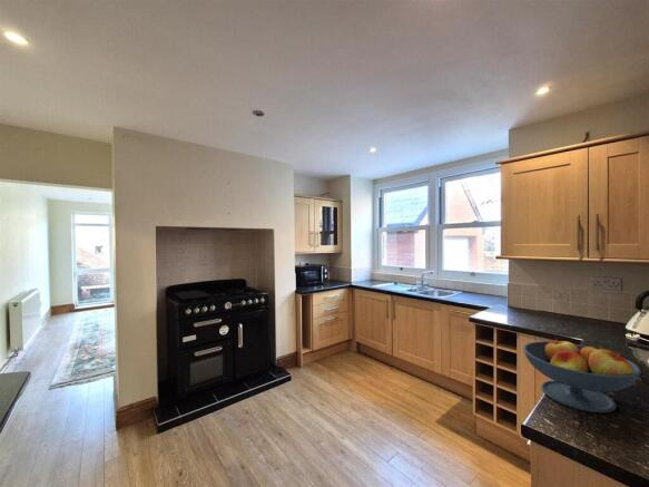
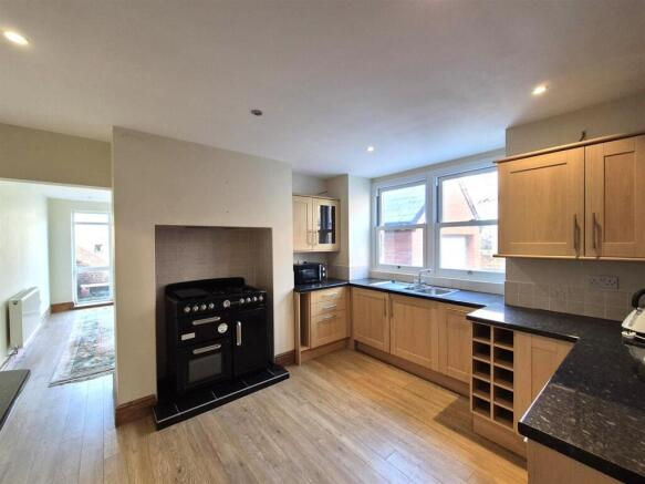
- fruit bowl [522,338,642,413]
